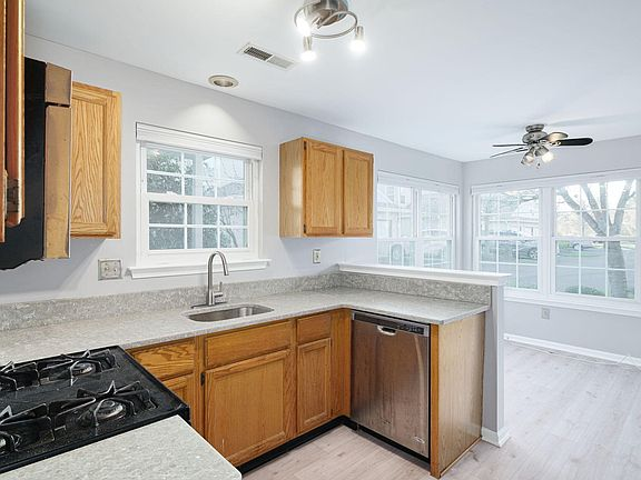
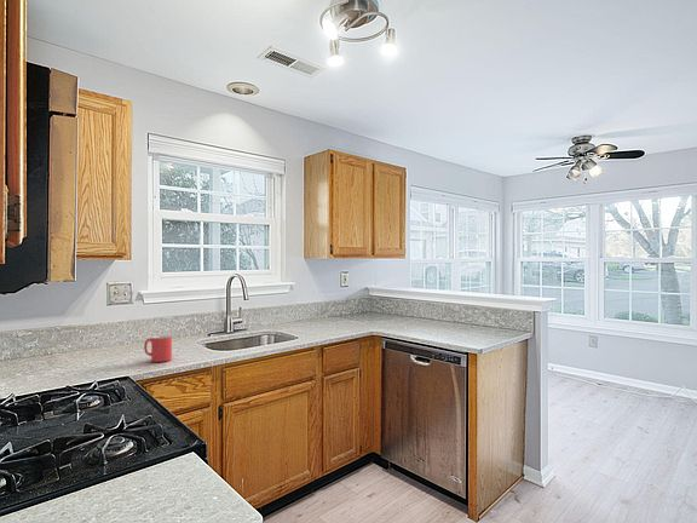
+ mug [143,334,173,363]
